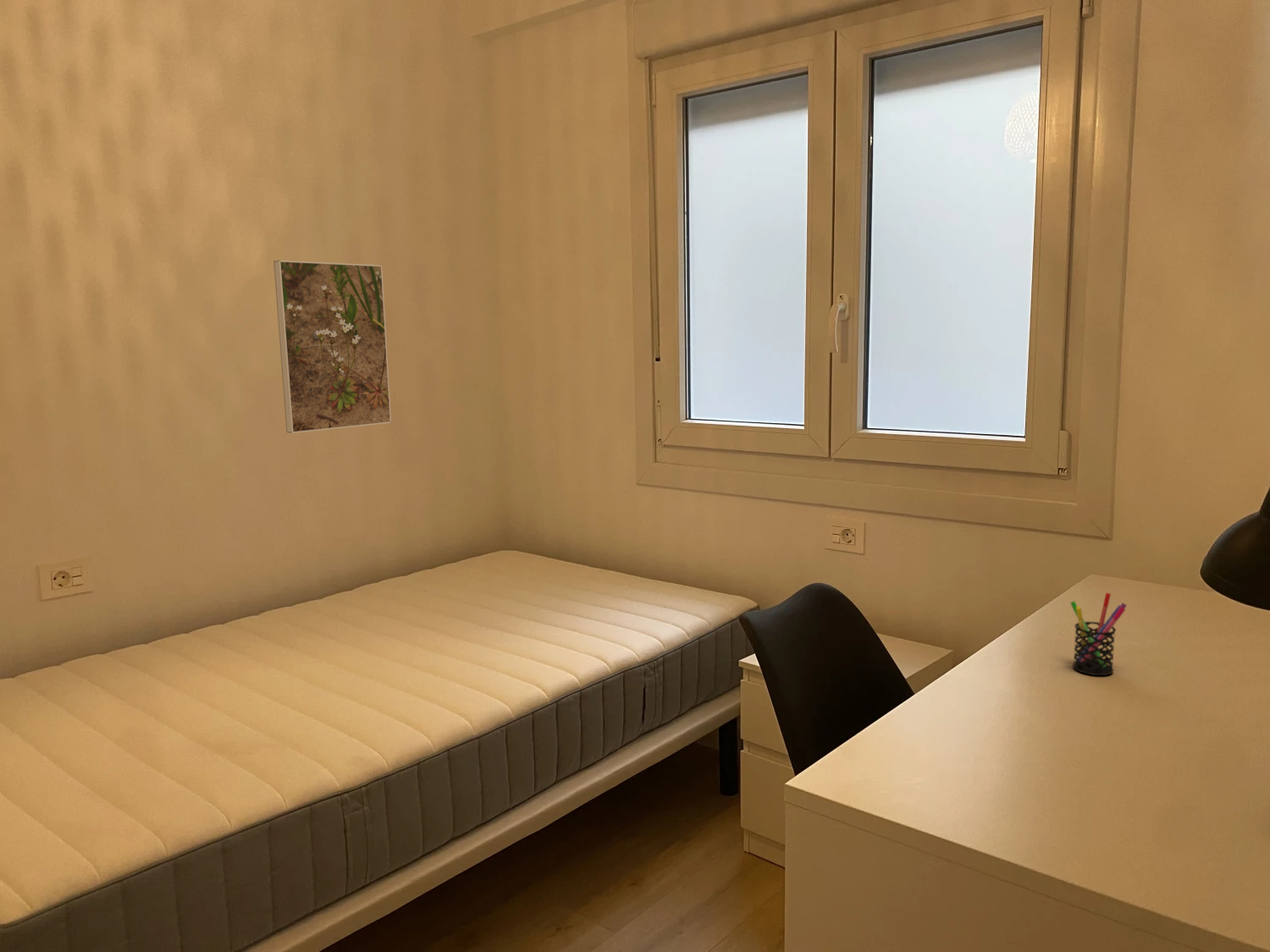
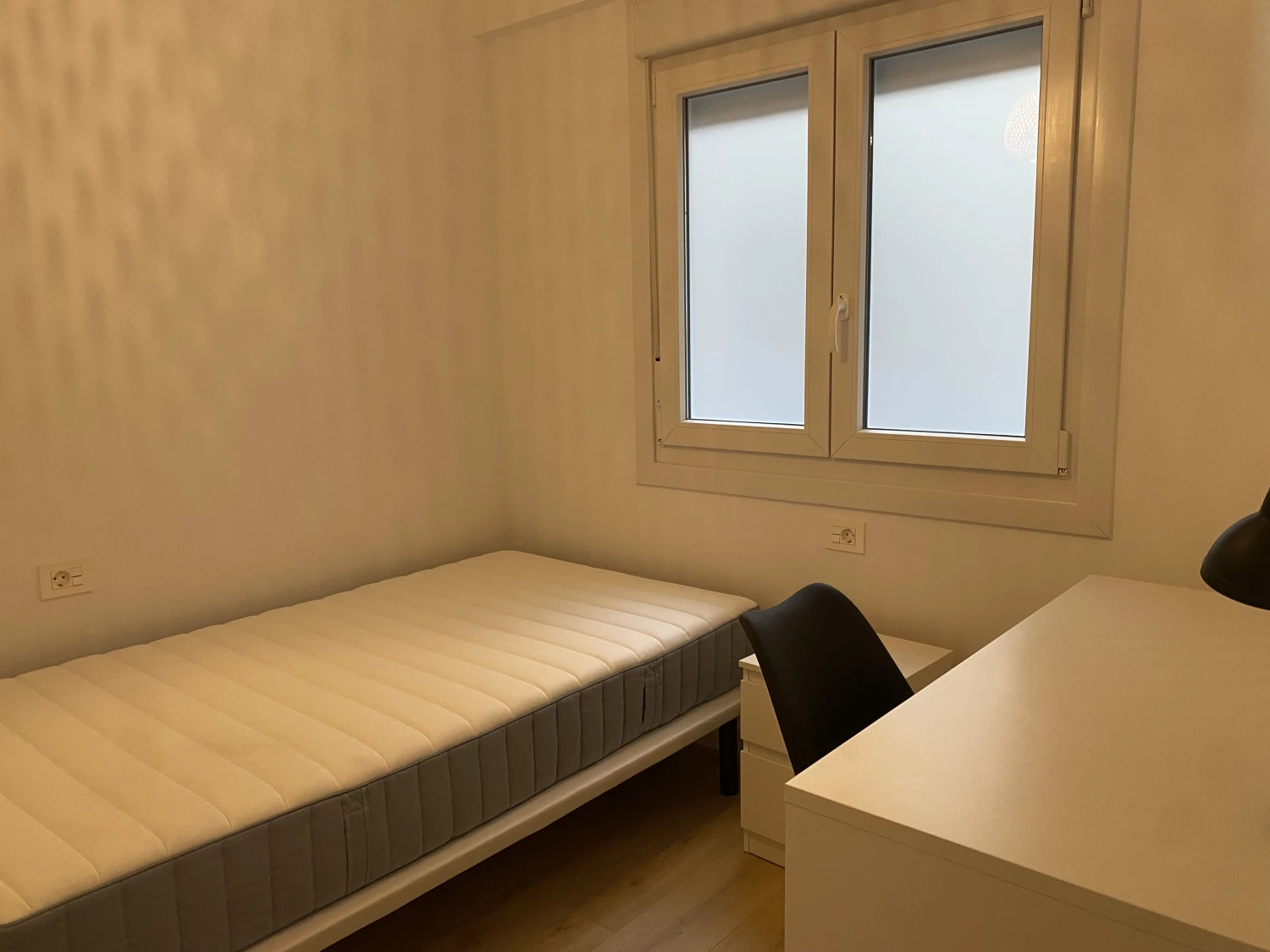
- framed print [273,260,392,434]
- pen holder [1069,592,1128,676]
